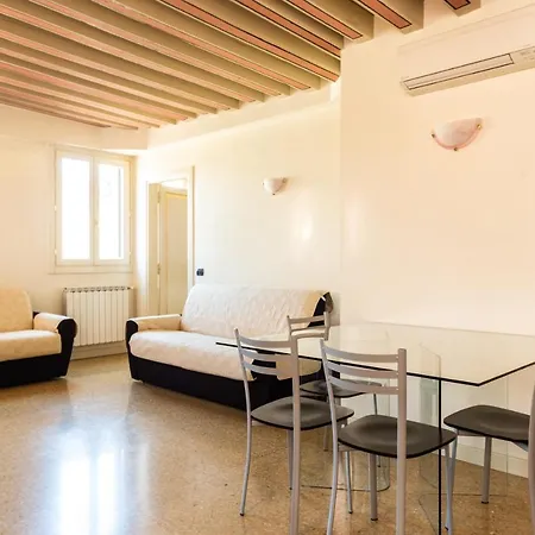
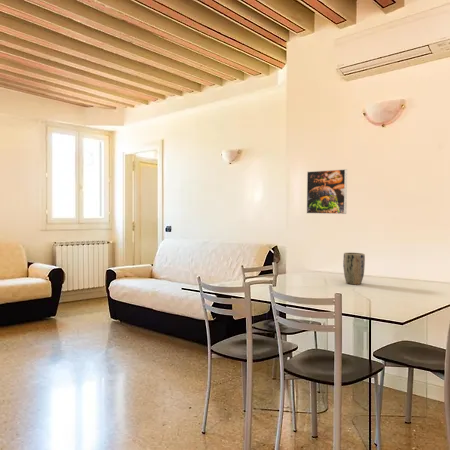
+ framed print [306,168,348,215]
+ plant pot [342,252,366,285]
